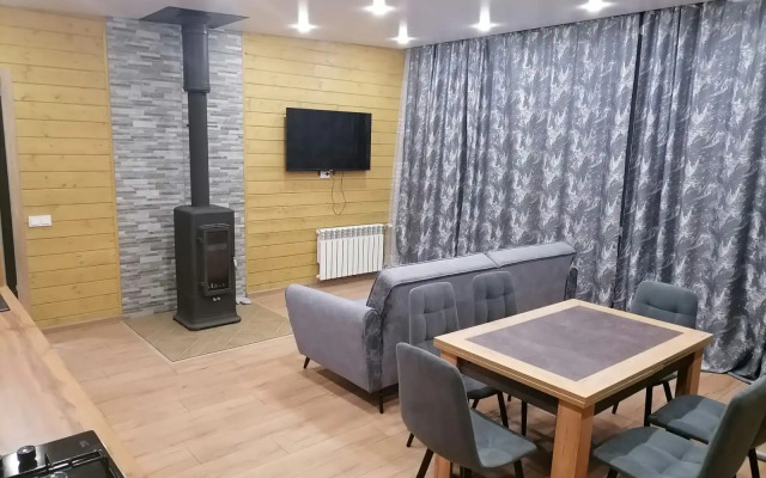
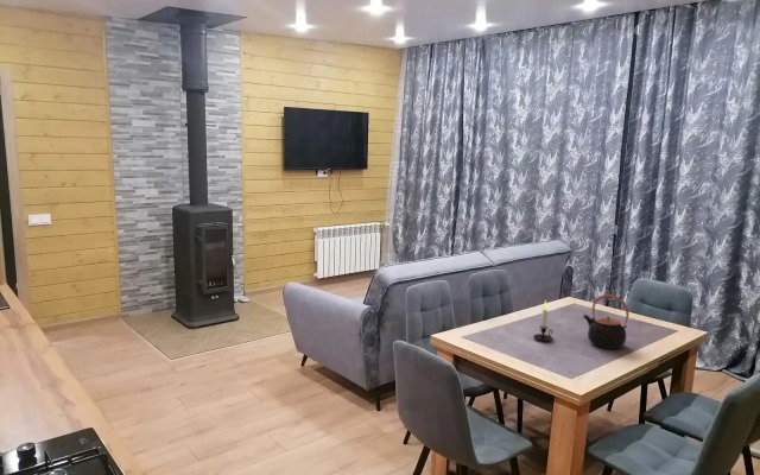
+ candle [532,299,553,342]
+ teapot [582,293,631,350]
